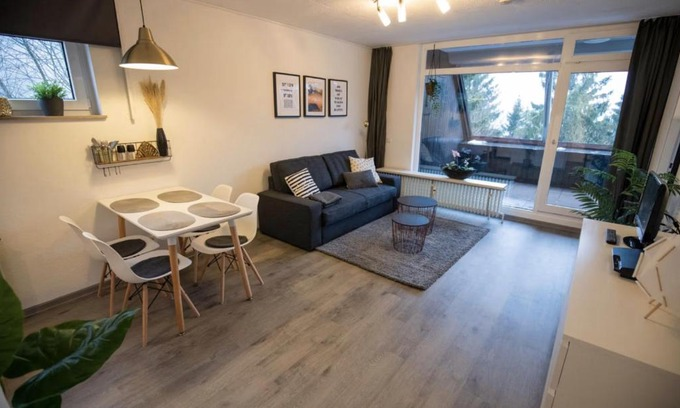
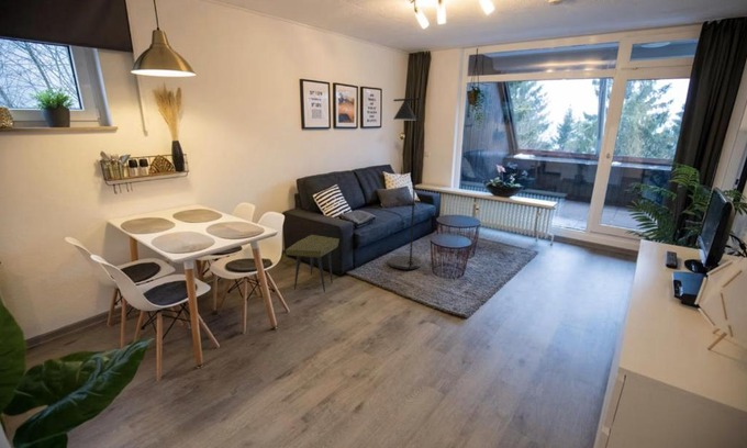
+ floor lamp [388,97,422,270]
+ side table [285,234,341,293]
